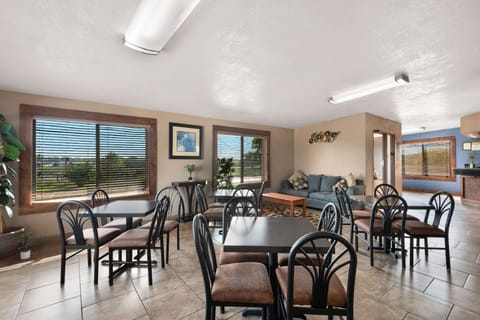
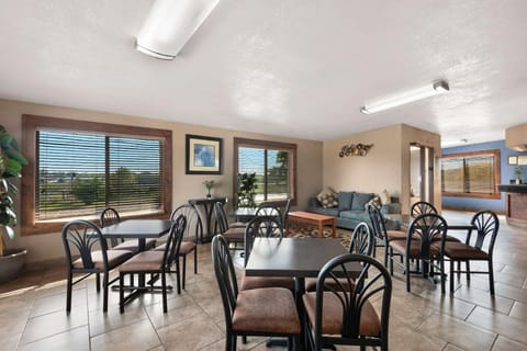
- potted plant [11,231,39,260]
